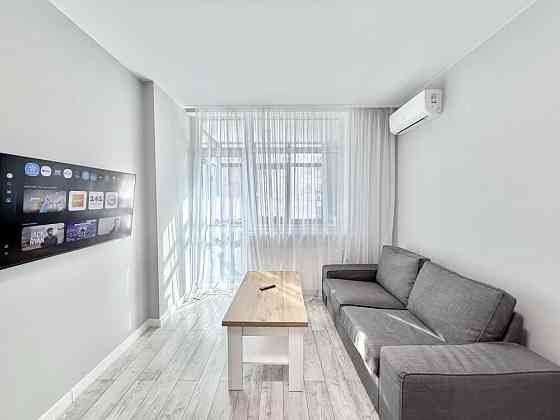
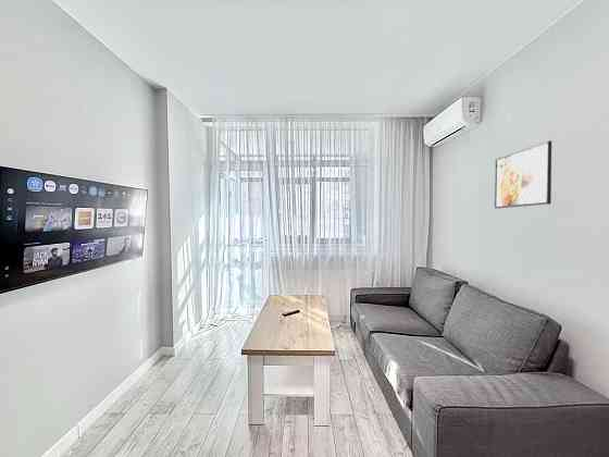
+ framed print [494,139,552,210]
